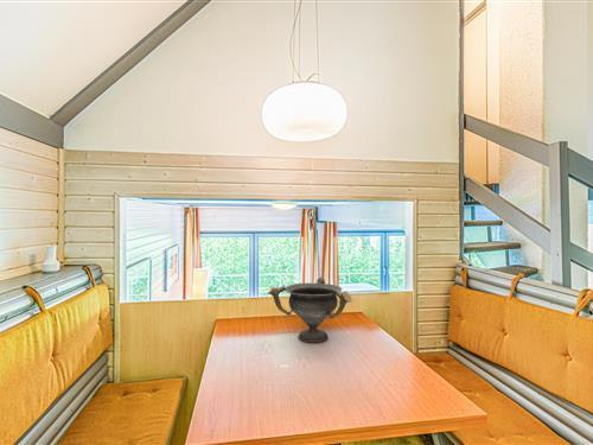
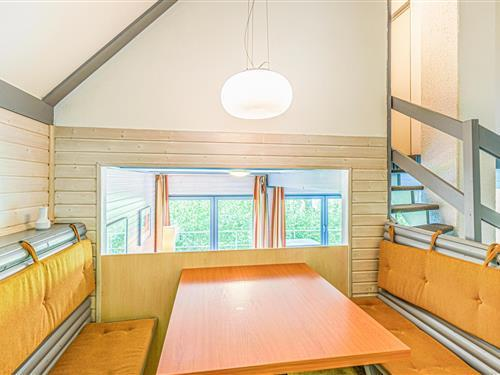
- decorative bowl [267,276,352,343]
